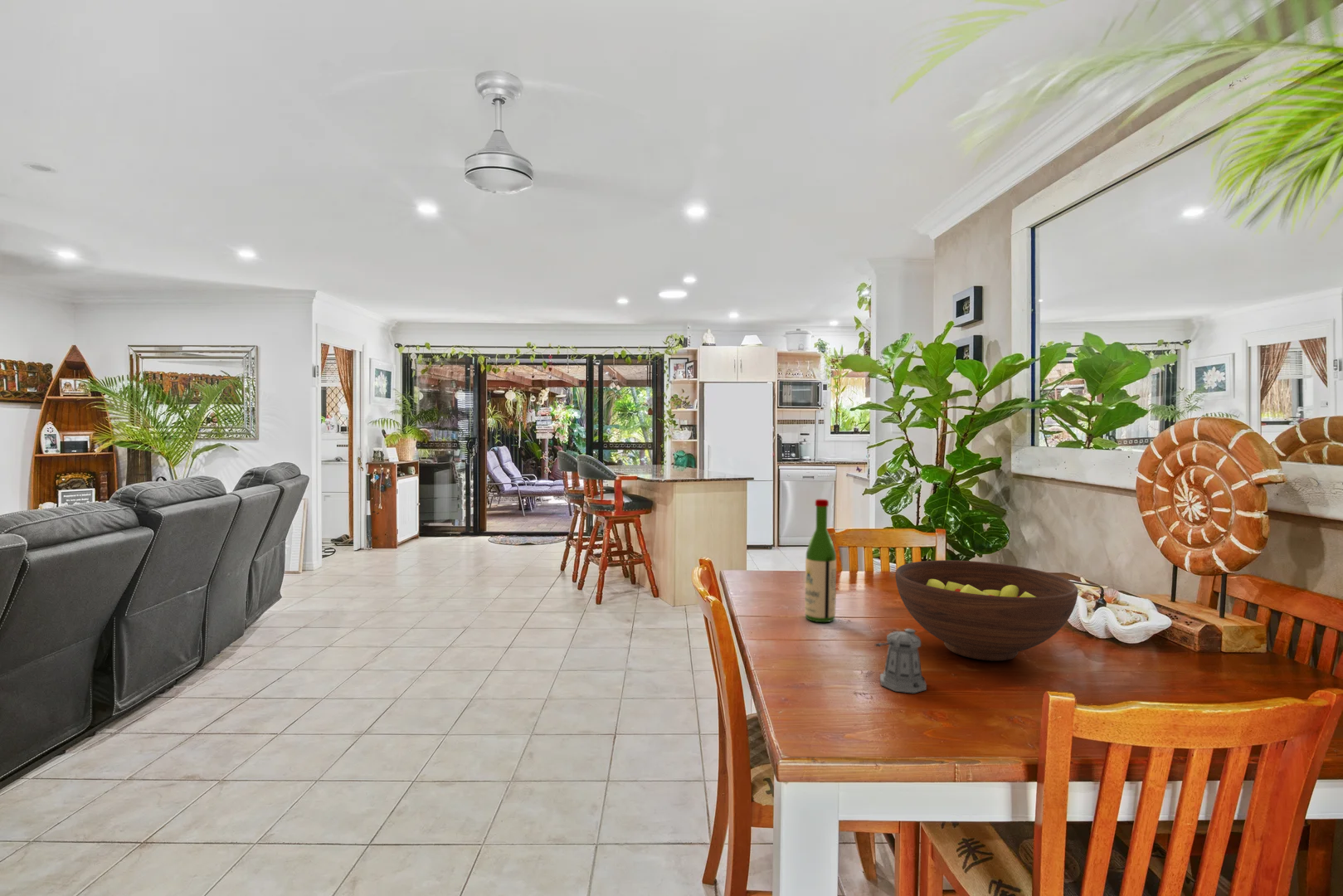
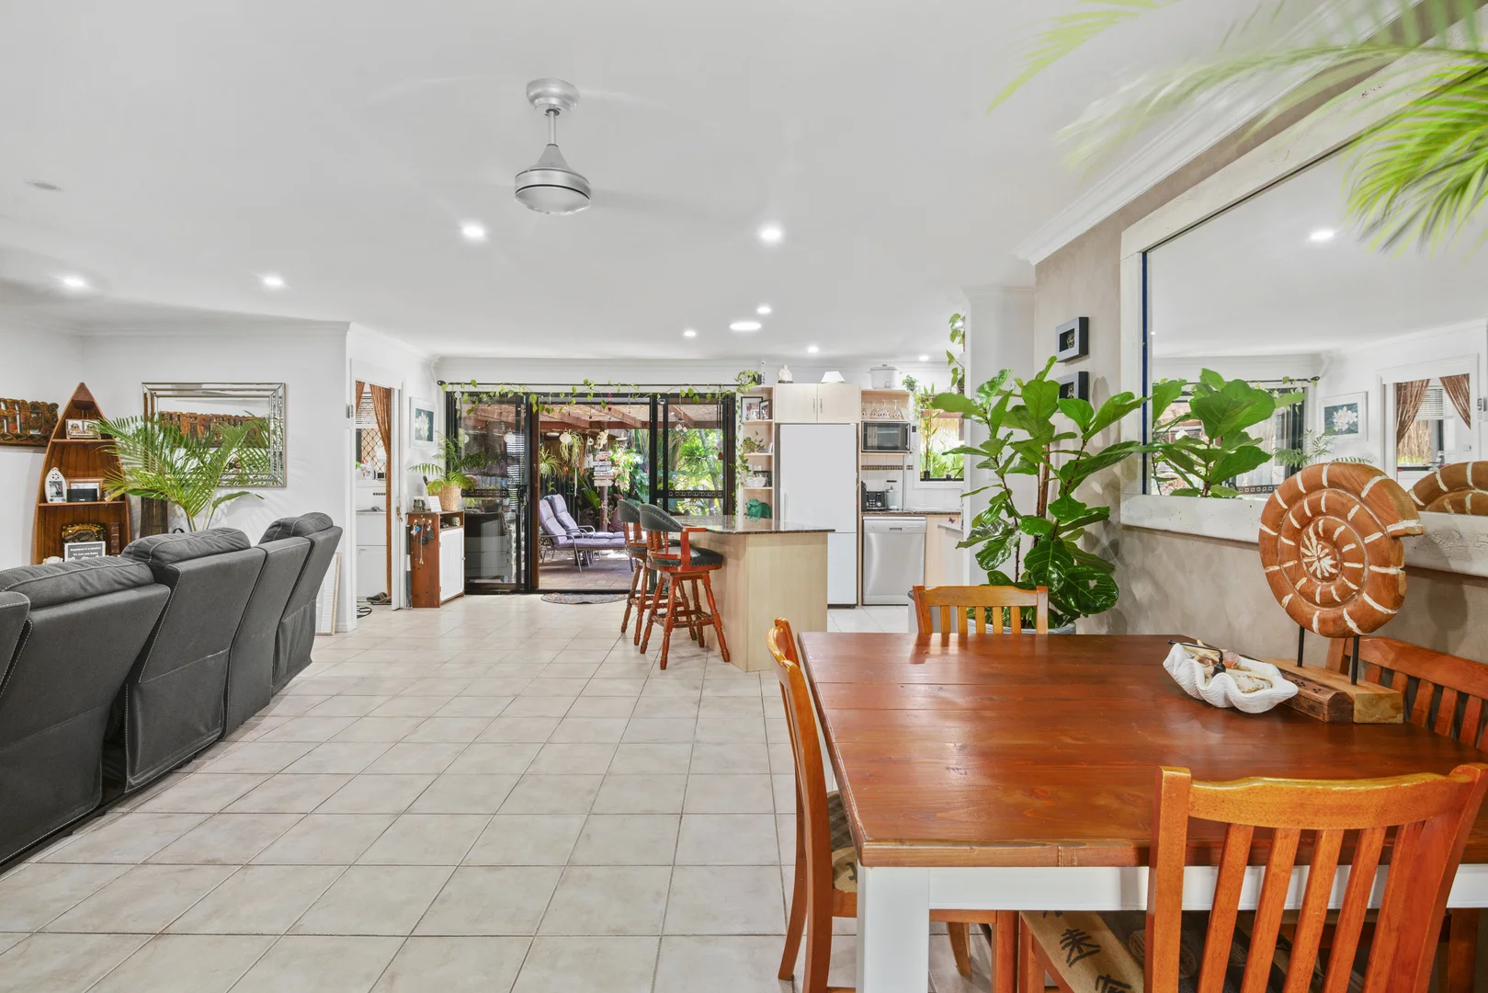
- fruit bowl [894,559,1078,661]
- wine bottle [804,499,837,623]
- pepper shaker [874,628,927,694]
